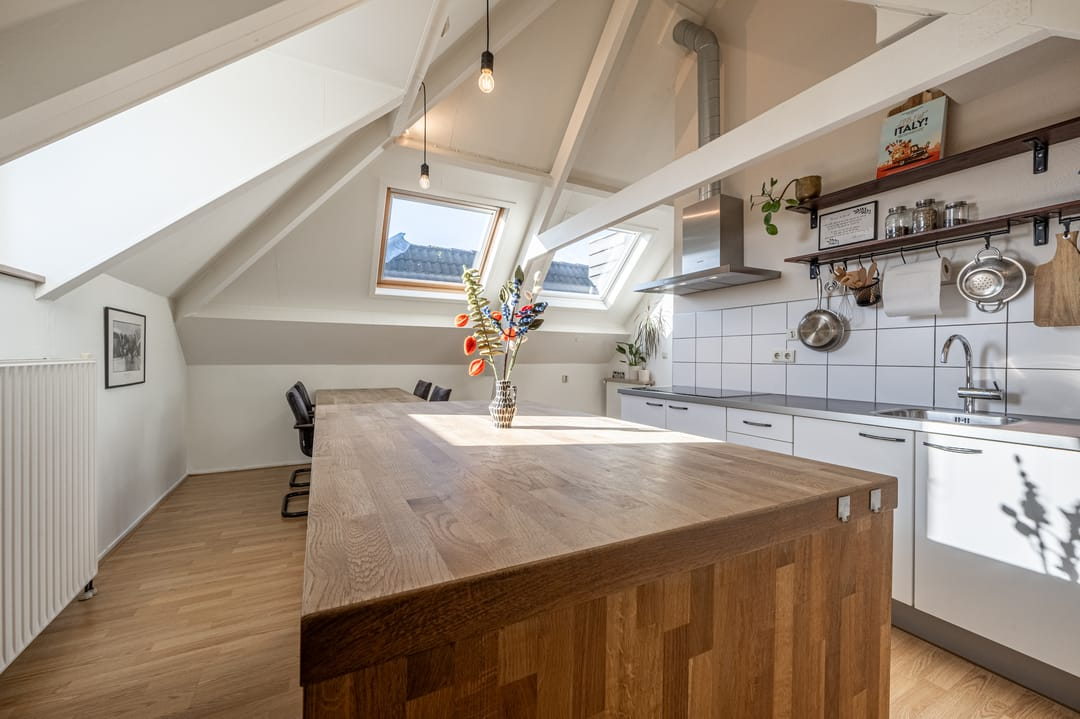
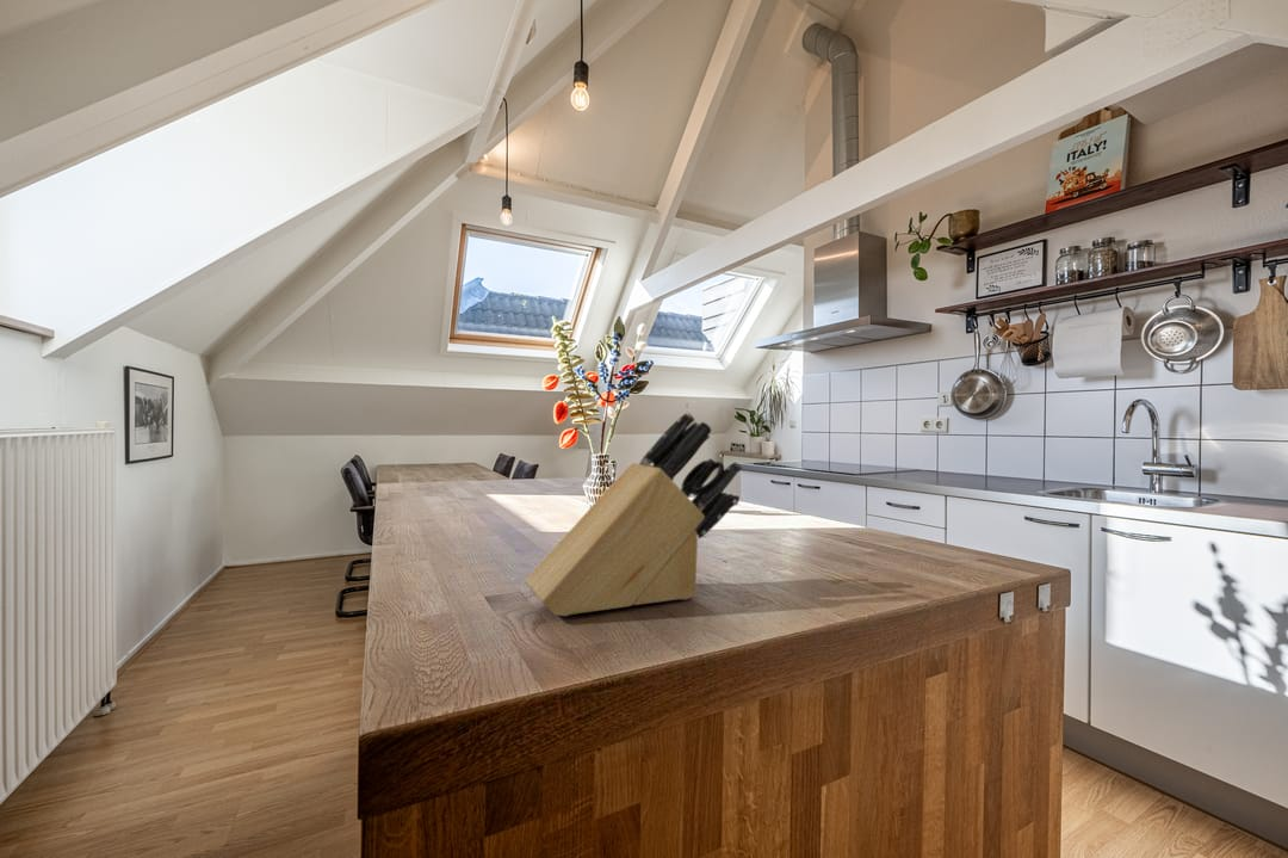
+ knife block [524,411,743,617]
